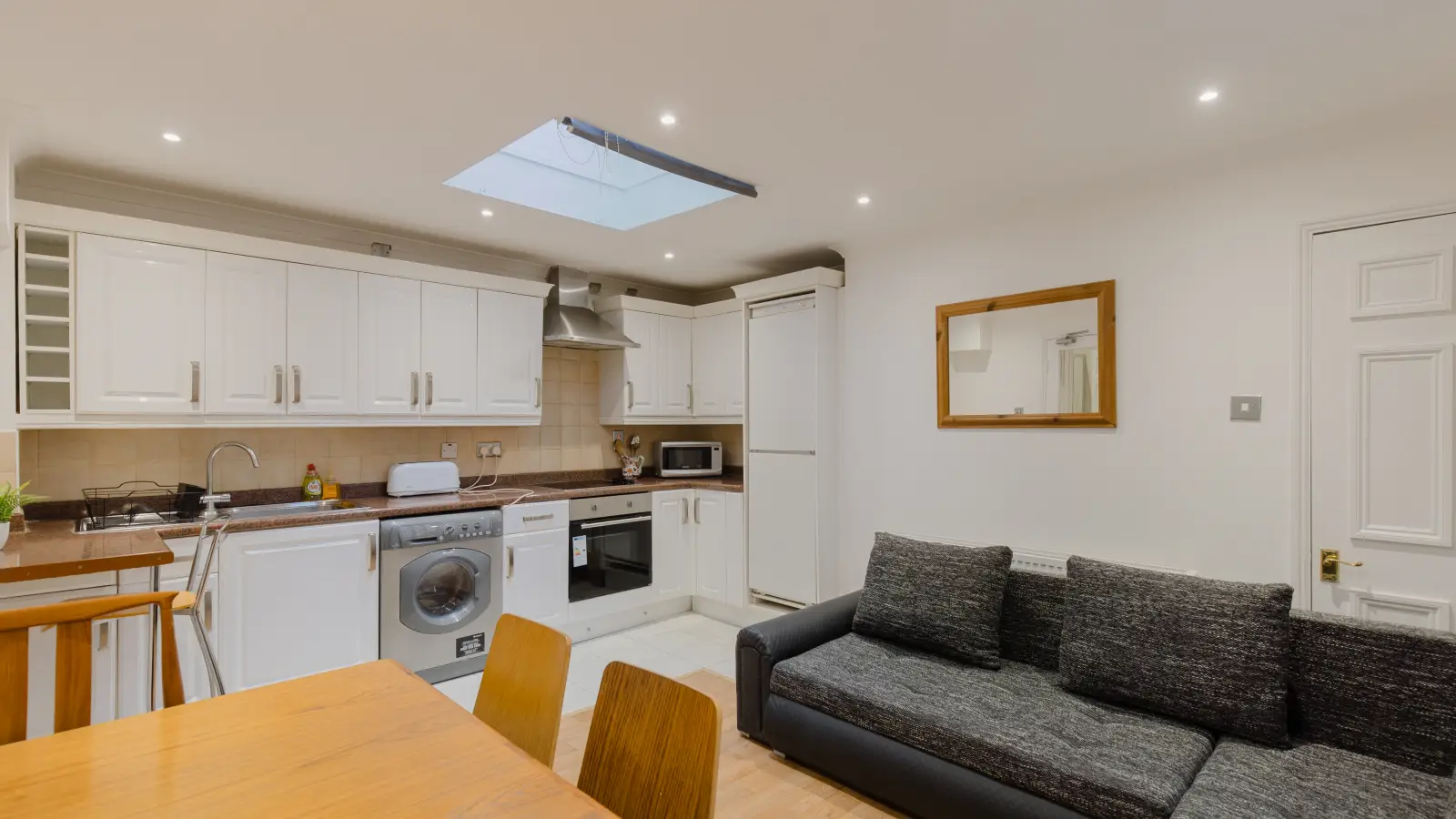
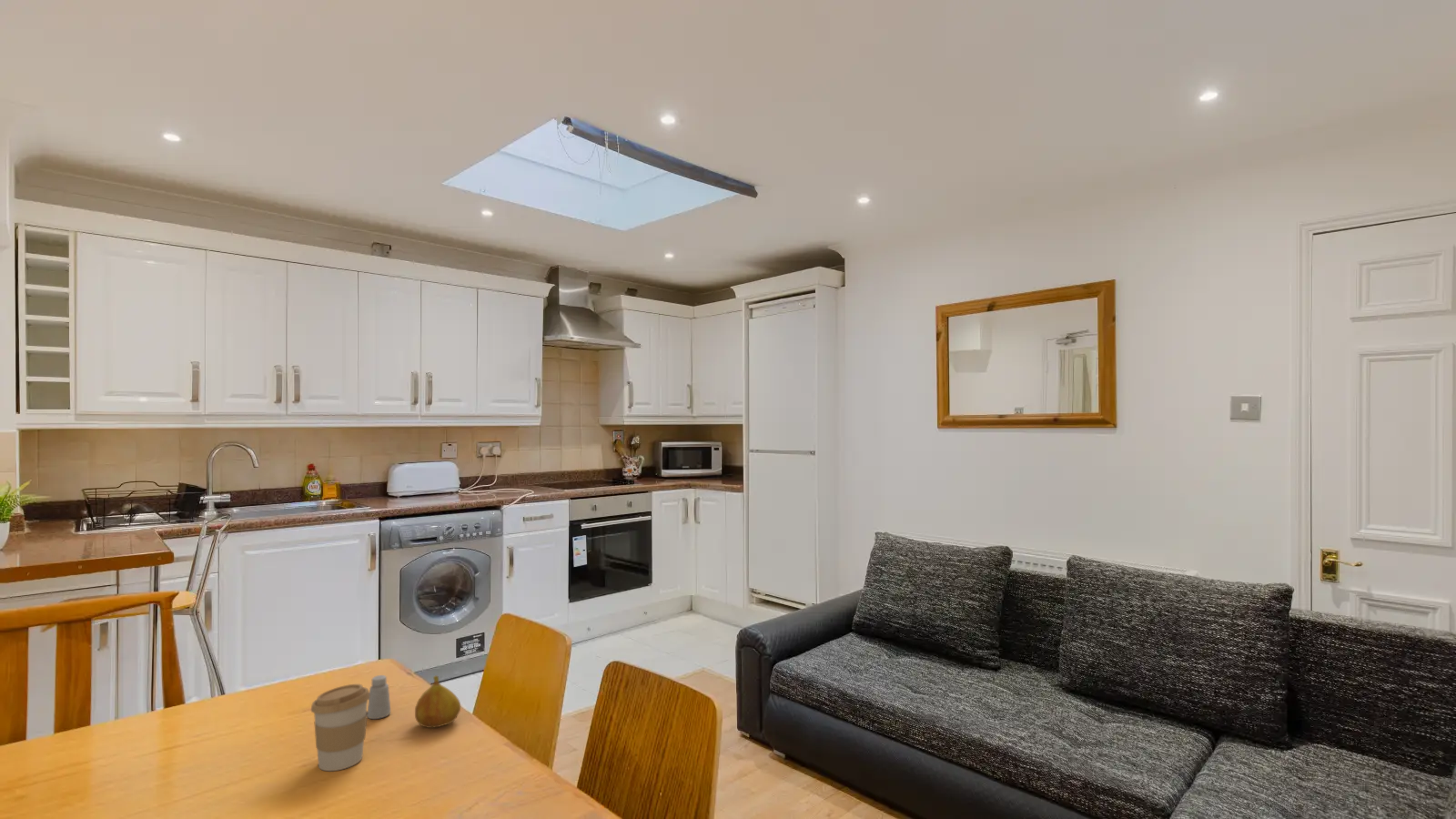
+ saltshaker [367,674,391,720]
+ coffee cup [310,683,370,772]
+ fruit [414,674,461,729]
